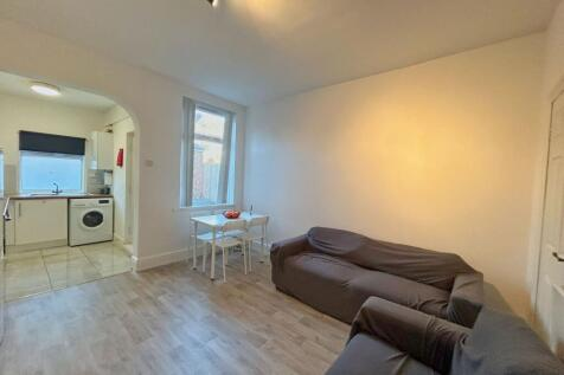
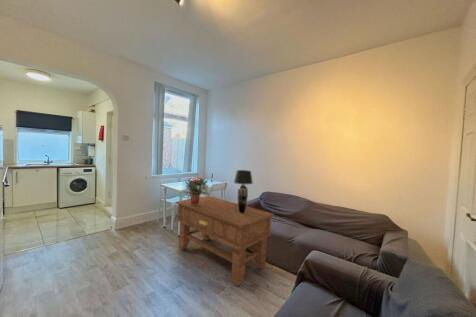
+ potted plant [181,177,210,205]
+ table lamp [233,169,254,213]
+ side table [175,195,275,287]
